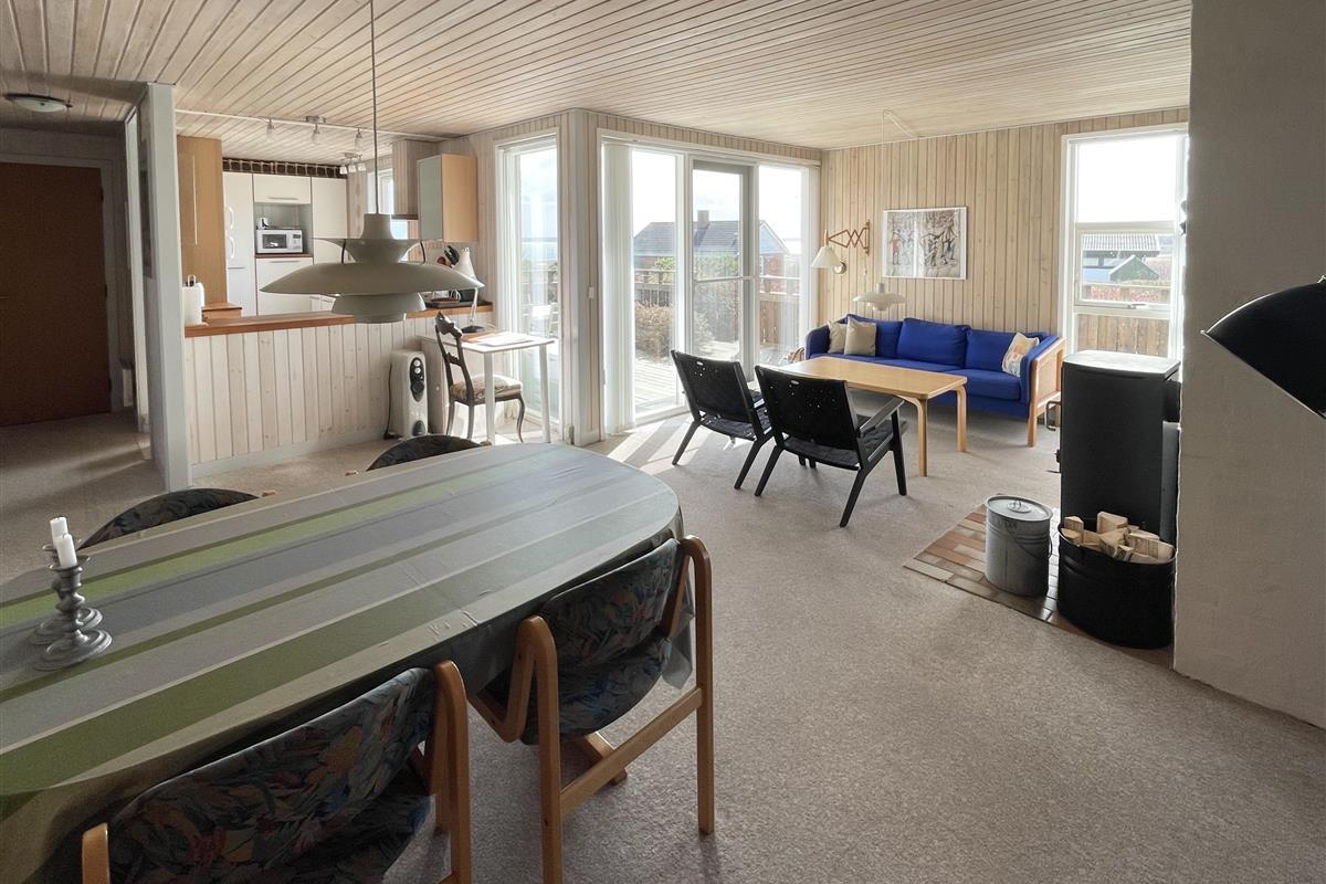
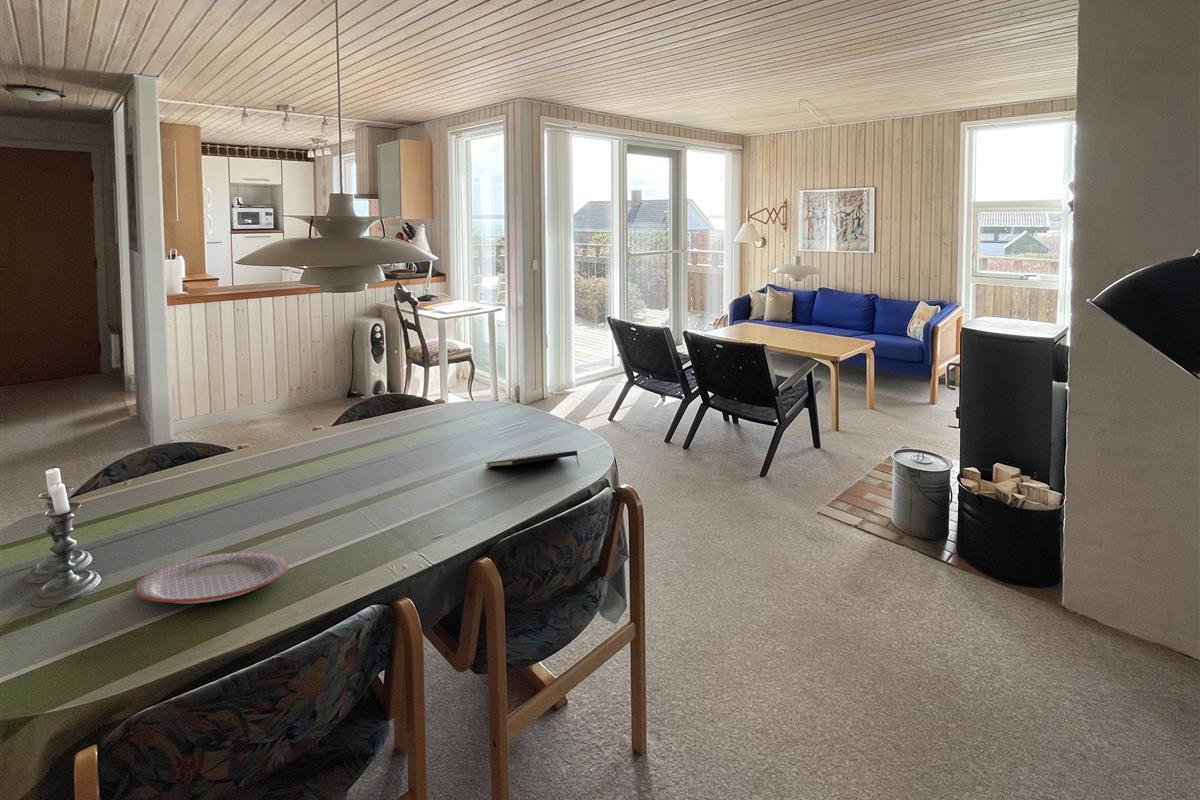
+ notepad [485,450,580,468]
+ plate [133,551,289,604]
